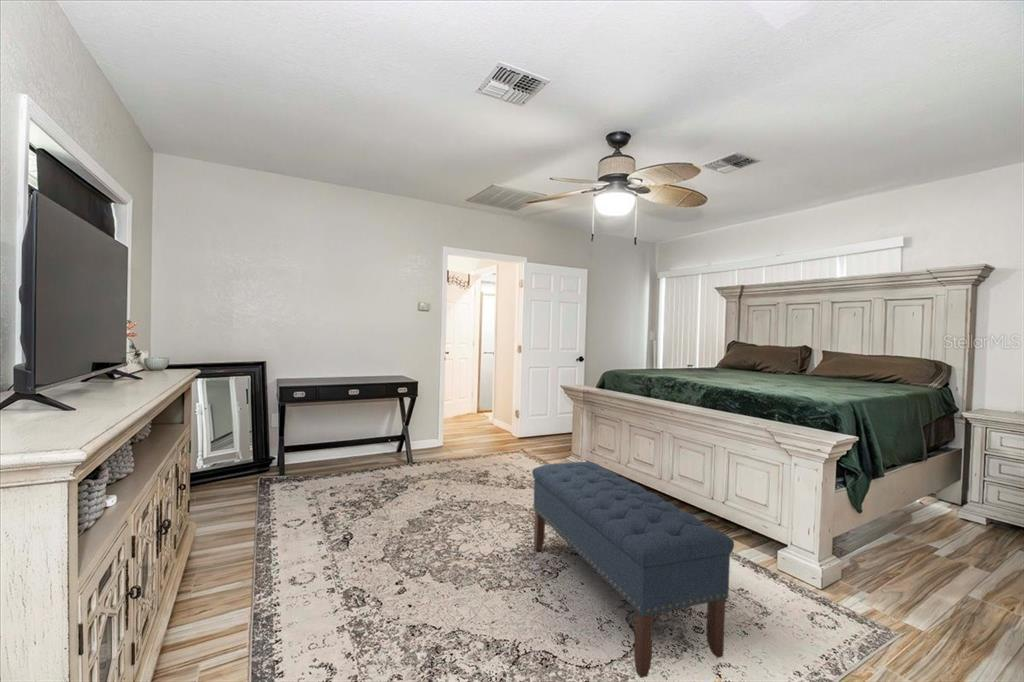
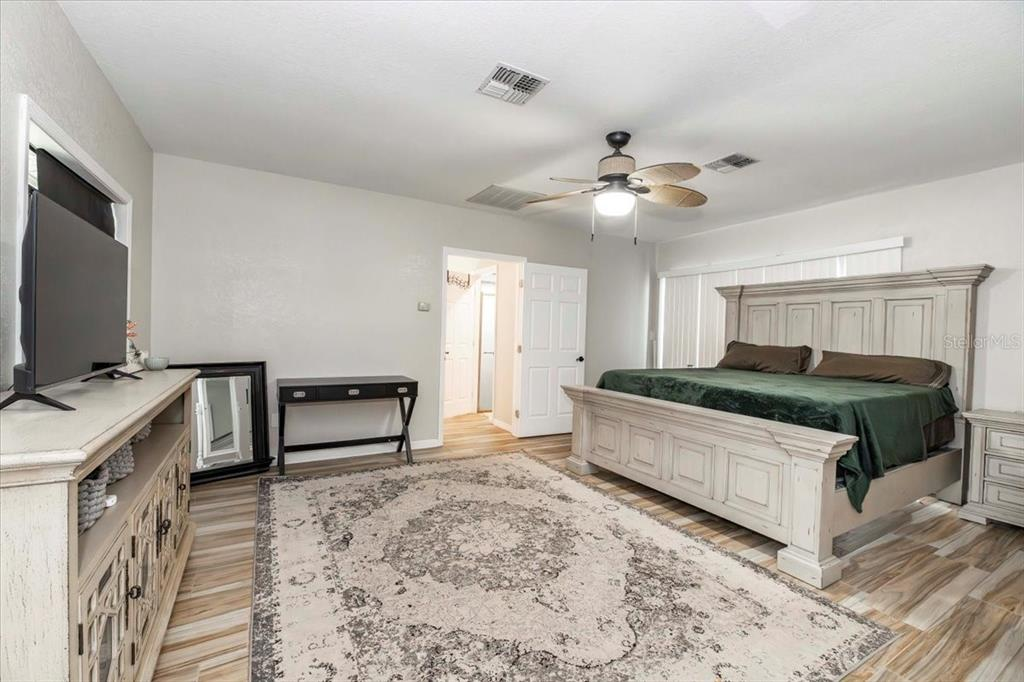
- bench [531,461,735,679]
